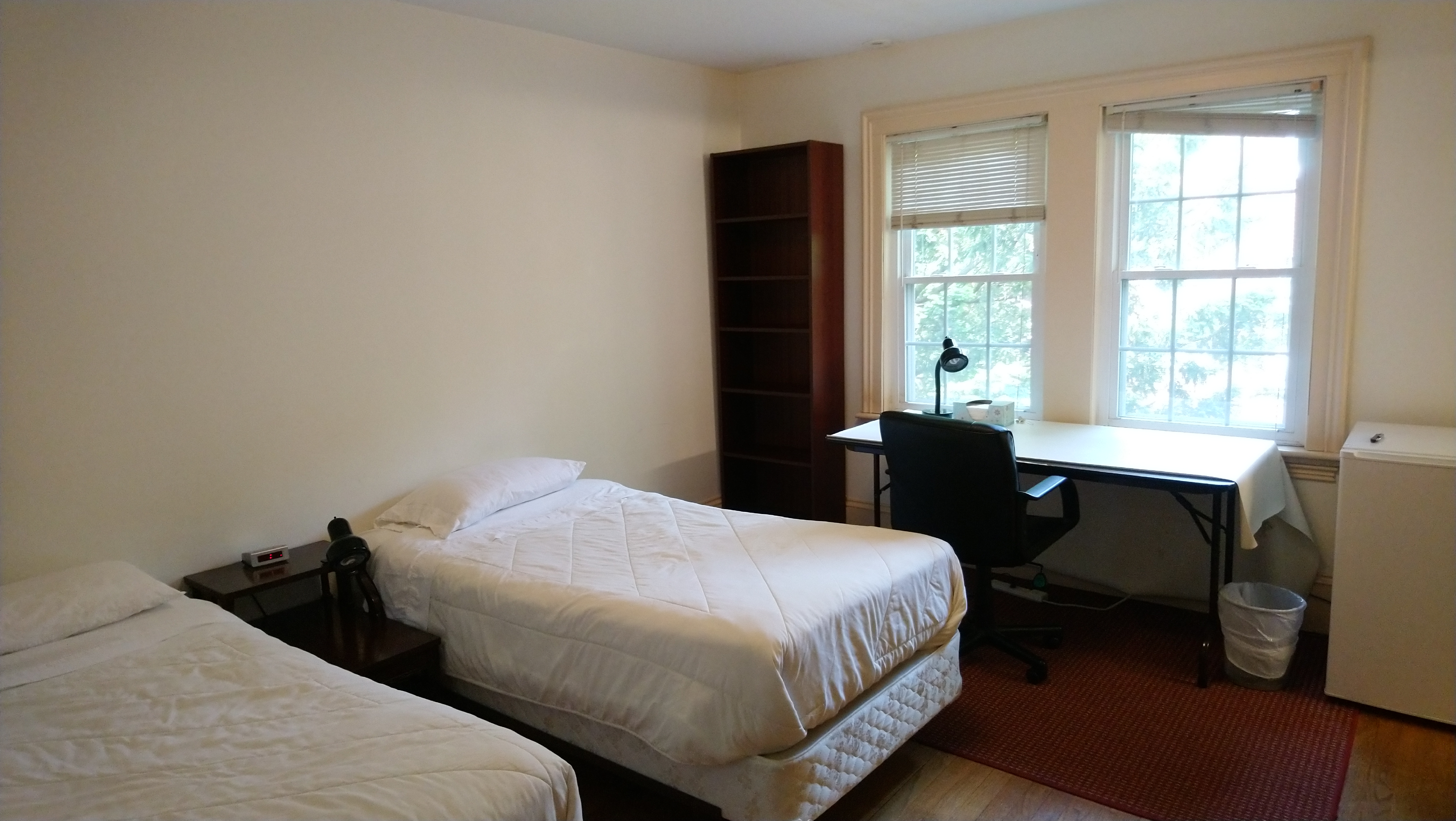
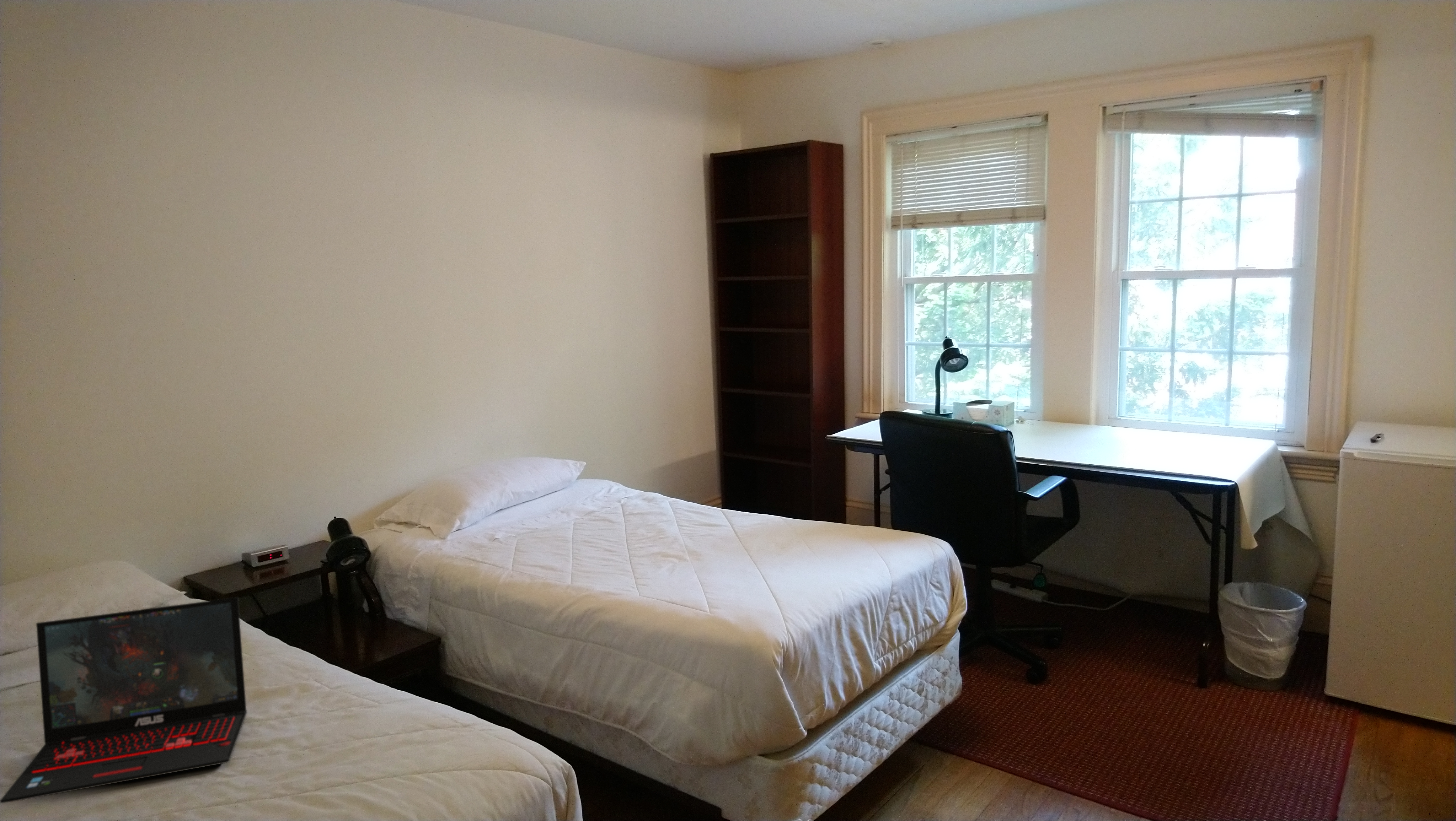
+ laptop [0,597,247,804]
